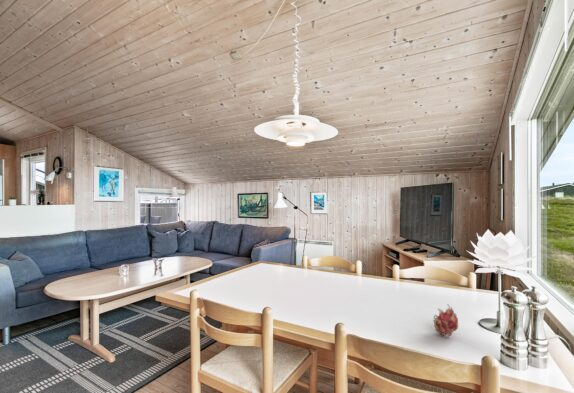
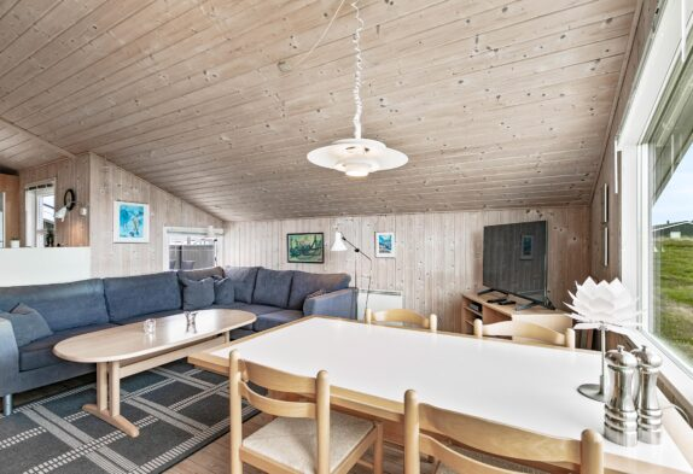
- fruit [432,304,459,337]
